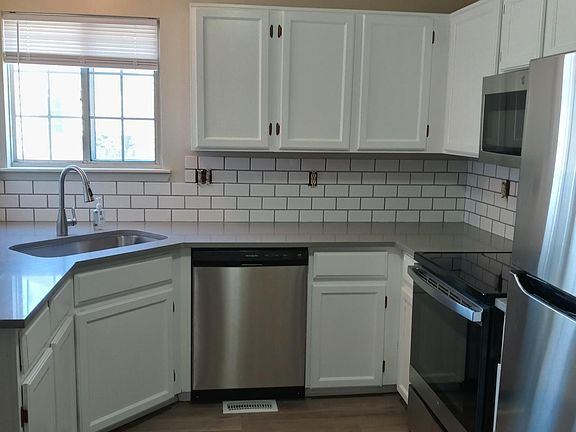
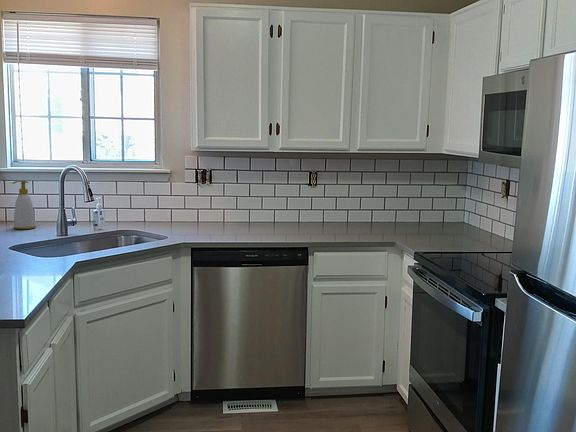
+ soap bottle [11,180,37,230]
